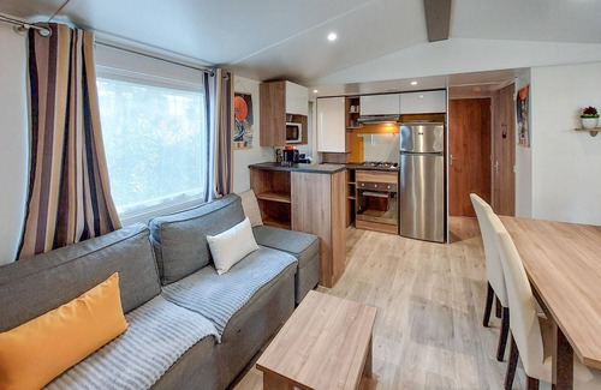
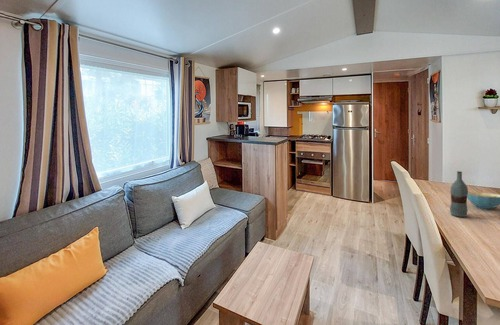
+ bottle [449,170,469,218]
+ cereal bowl [467,192,500,210]
